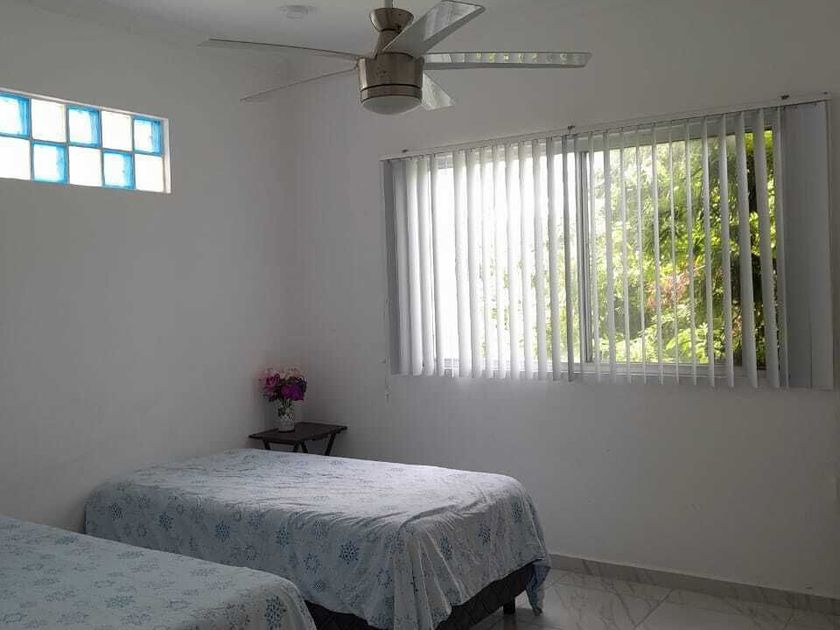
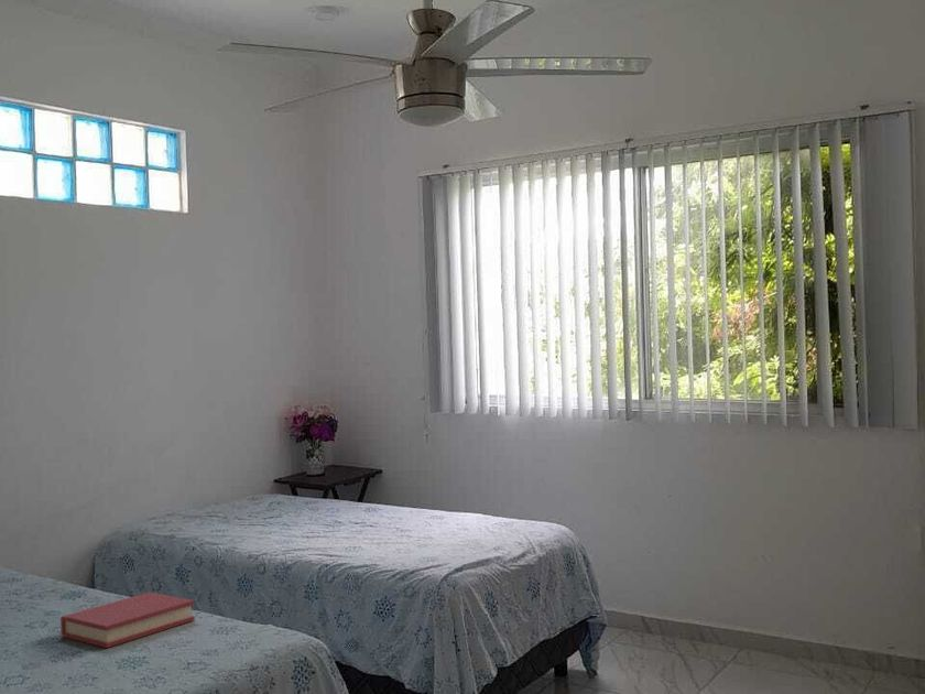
+ hardback book [59,592,196,649]
